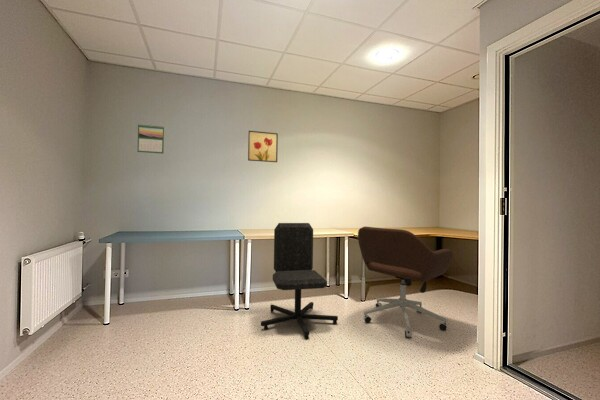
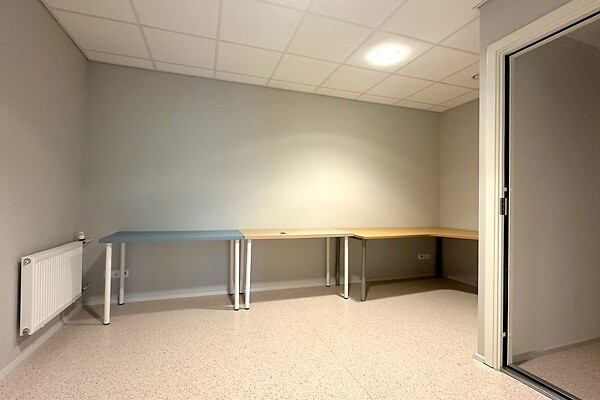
- wall art [247,130,279,163]
- calendar [137,123,165,155]
- office chair [357,226,454,339]
- chair [260,222,339,339]
